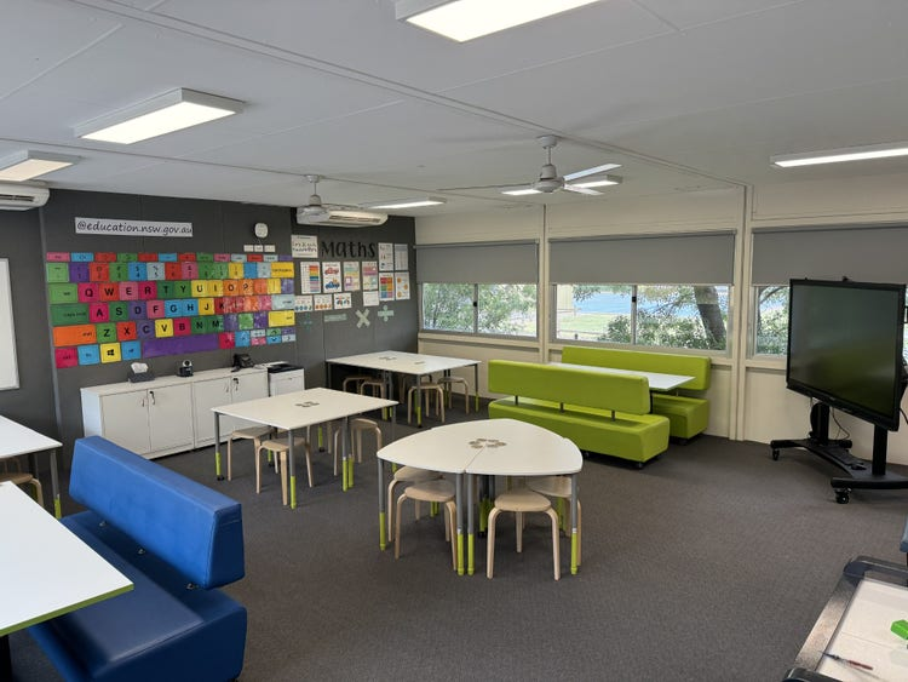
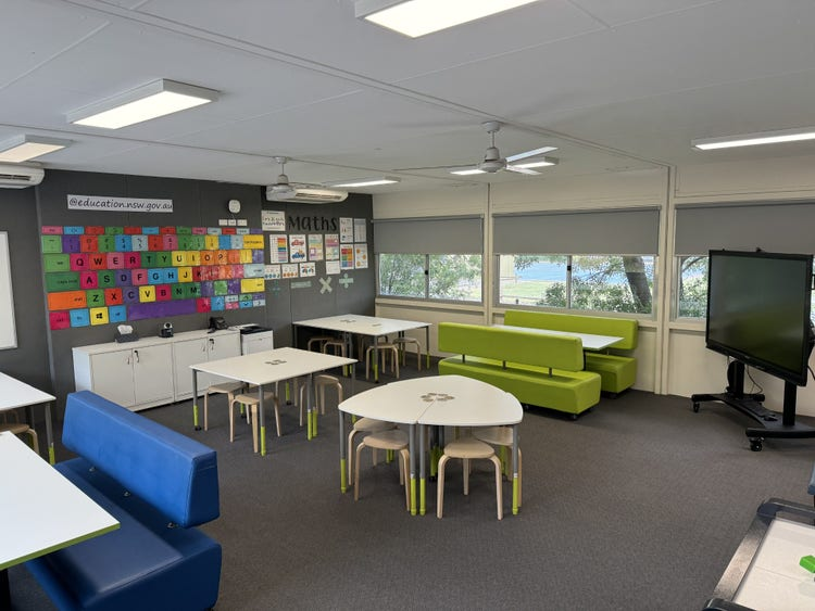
- pen [817,649,874,671]
